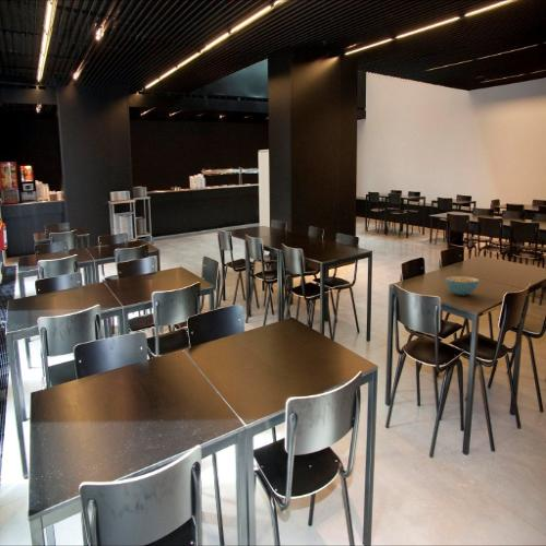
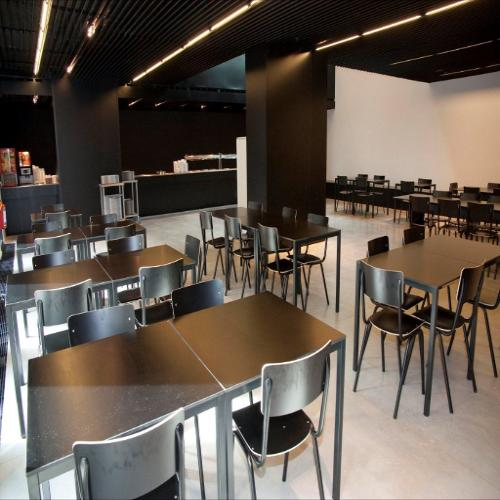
- cereal bowl [444,275,479,296]
